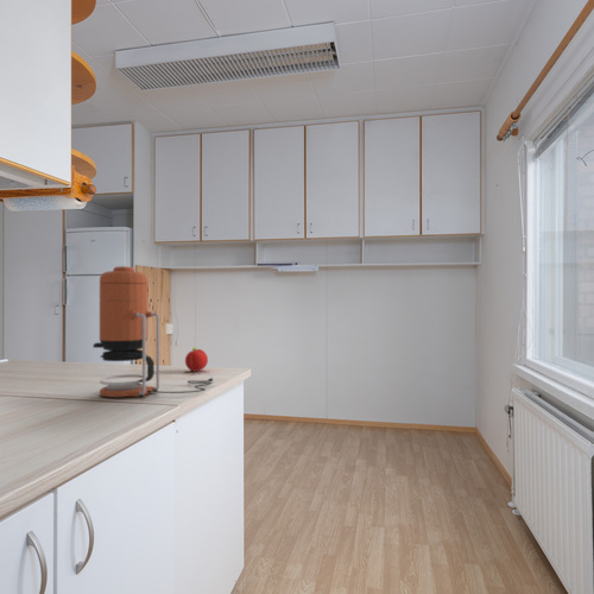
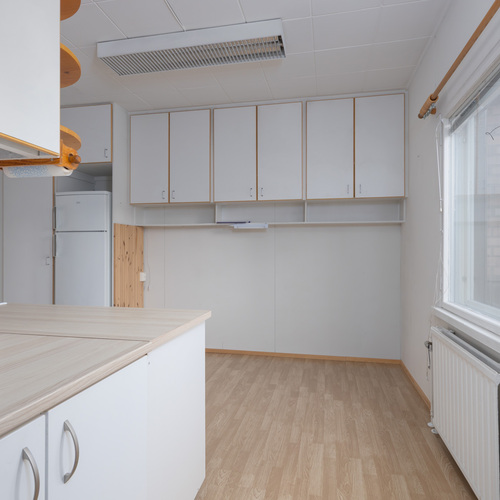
- fruit [184,346,209,373]
- coffee maker [91,265,215,399]
